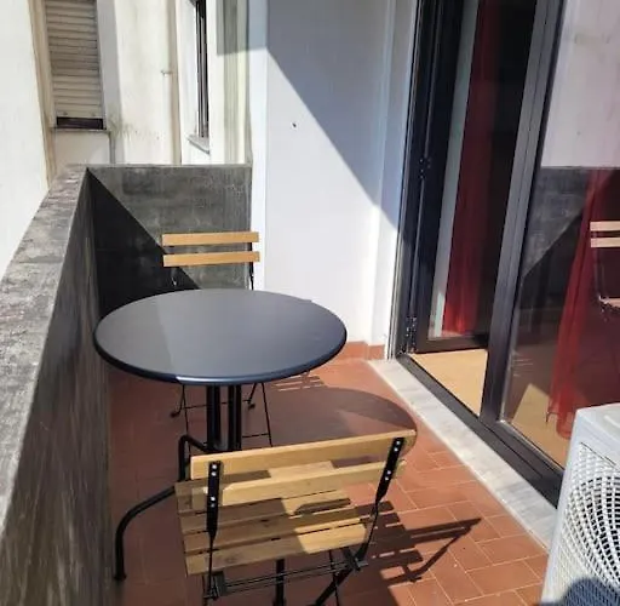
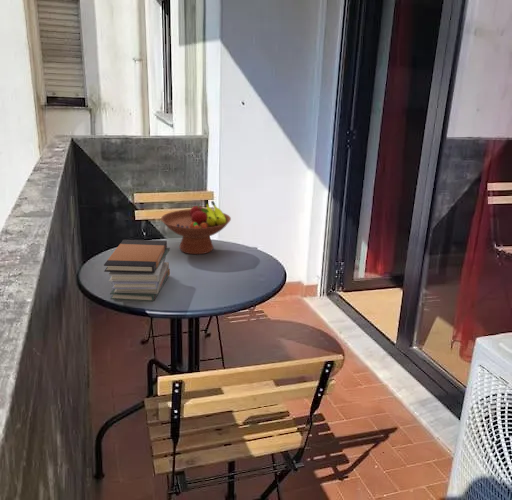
+ book stack [103,239,171,302]
+ fruit bowl [160,199,232,255]
